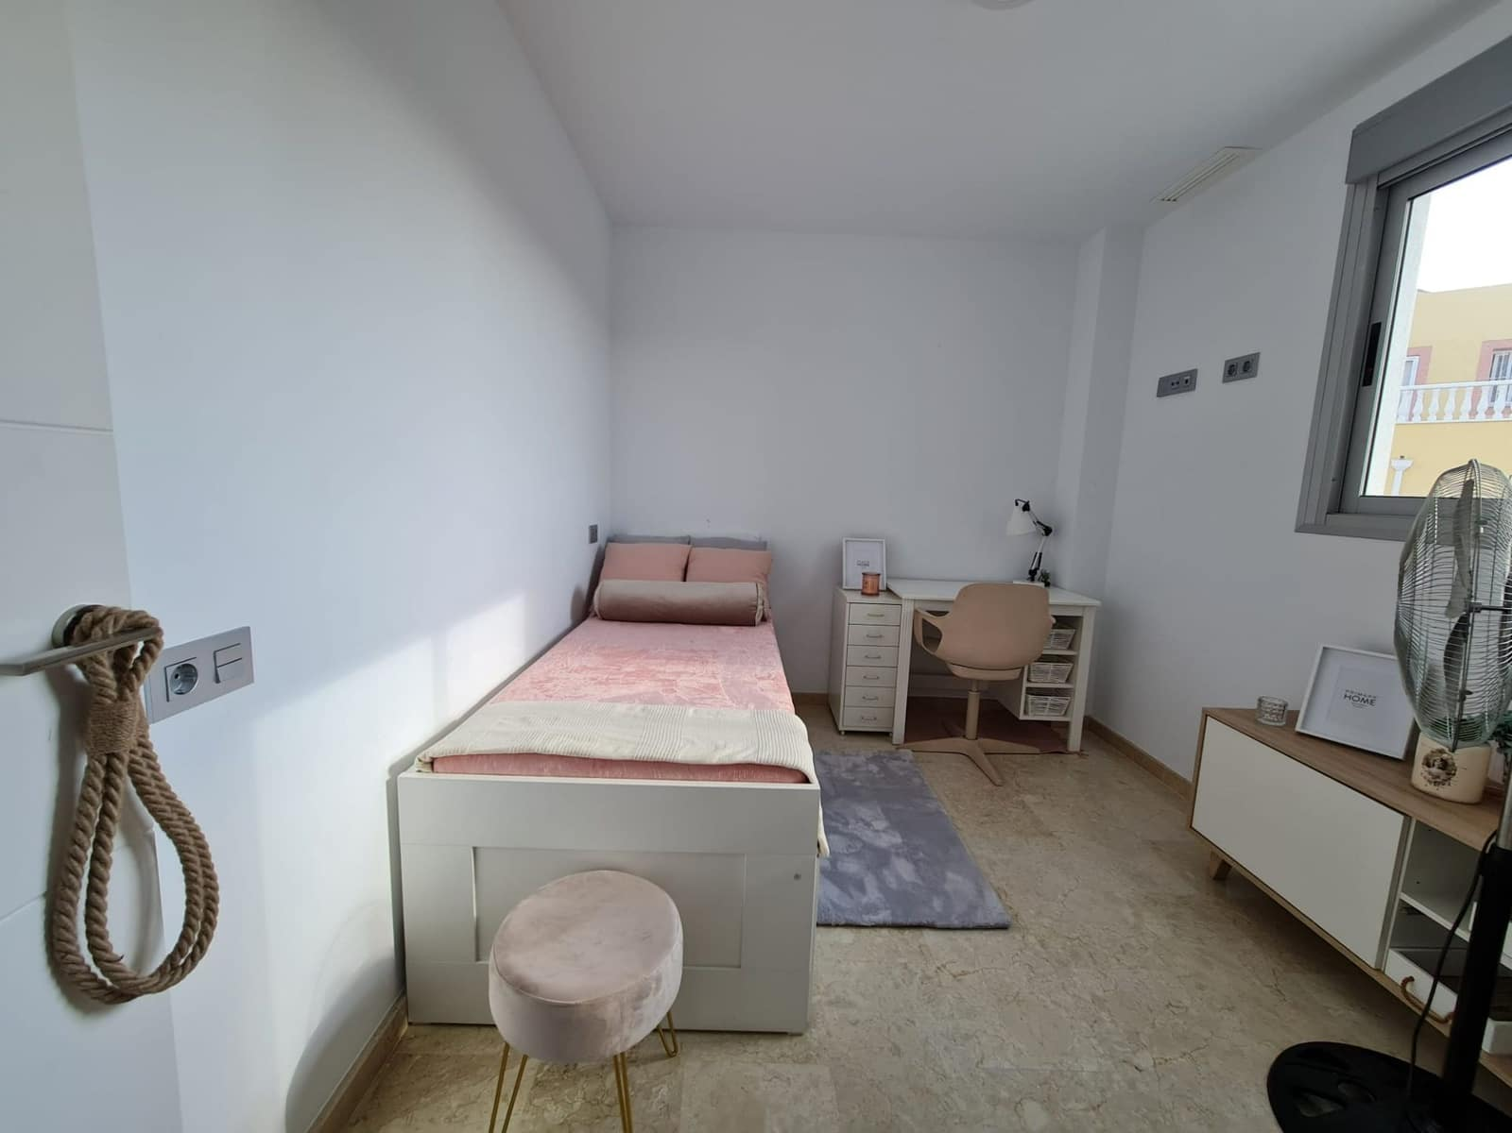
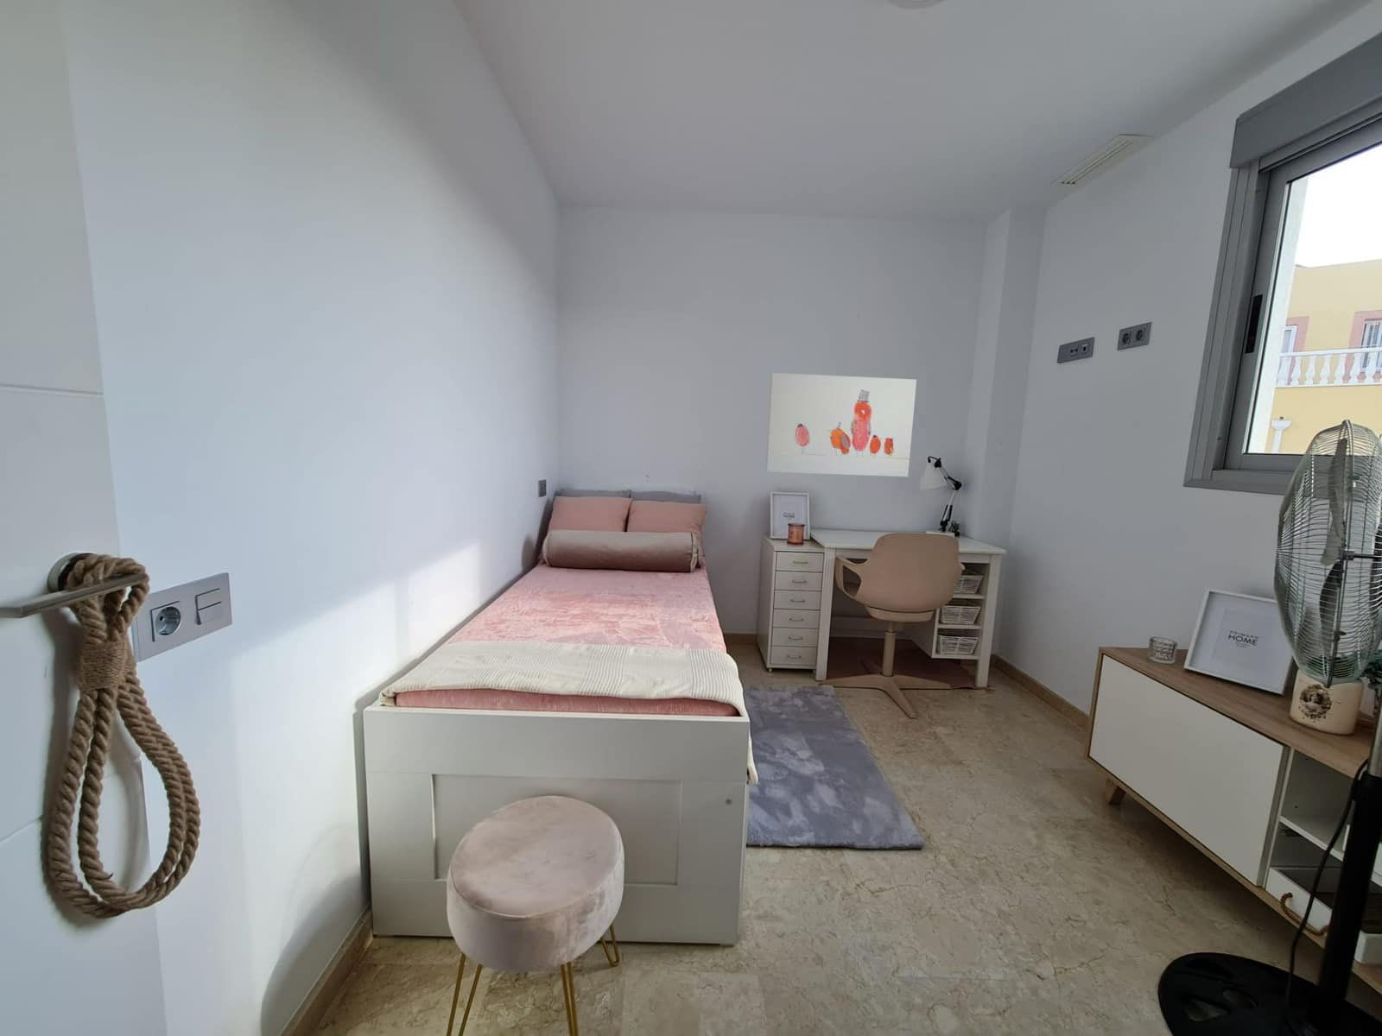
+ wall art [765,372,917,478]
